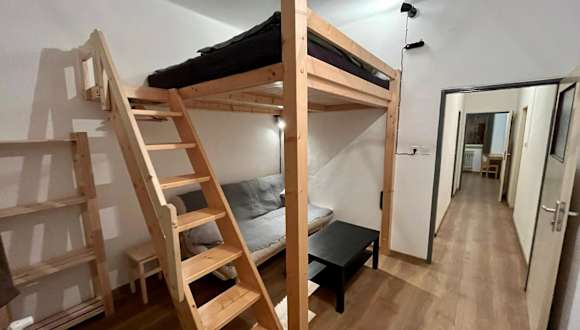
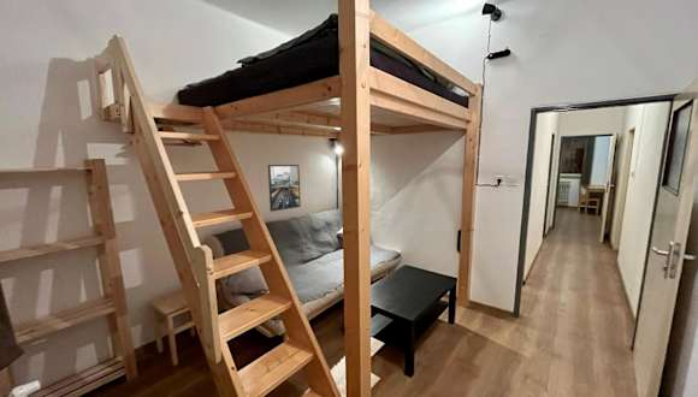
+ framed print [267,164,302,213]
